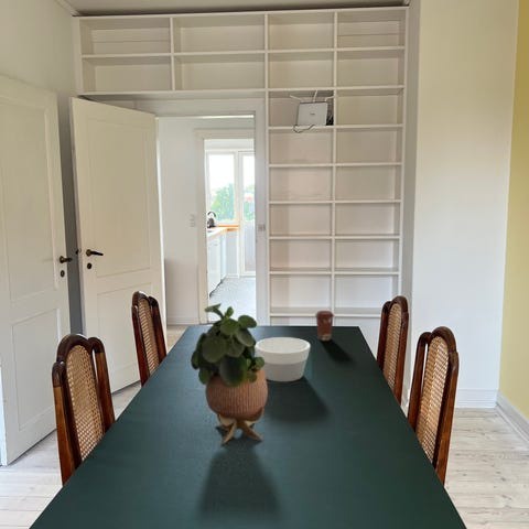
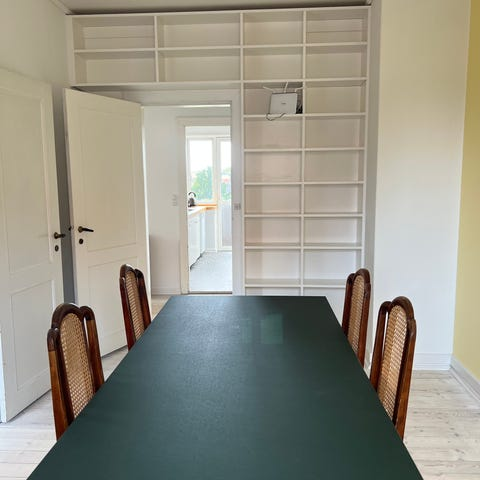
- potted plant [190,302,269,445]
- bowl [255,336,312,382]
- coffee cup [314,310,336,342]
